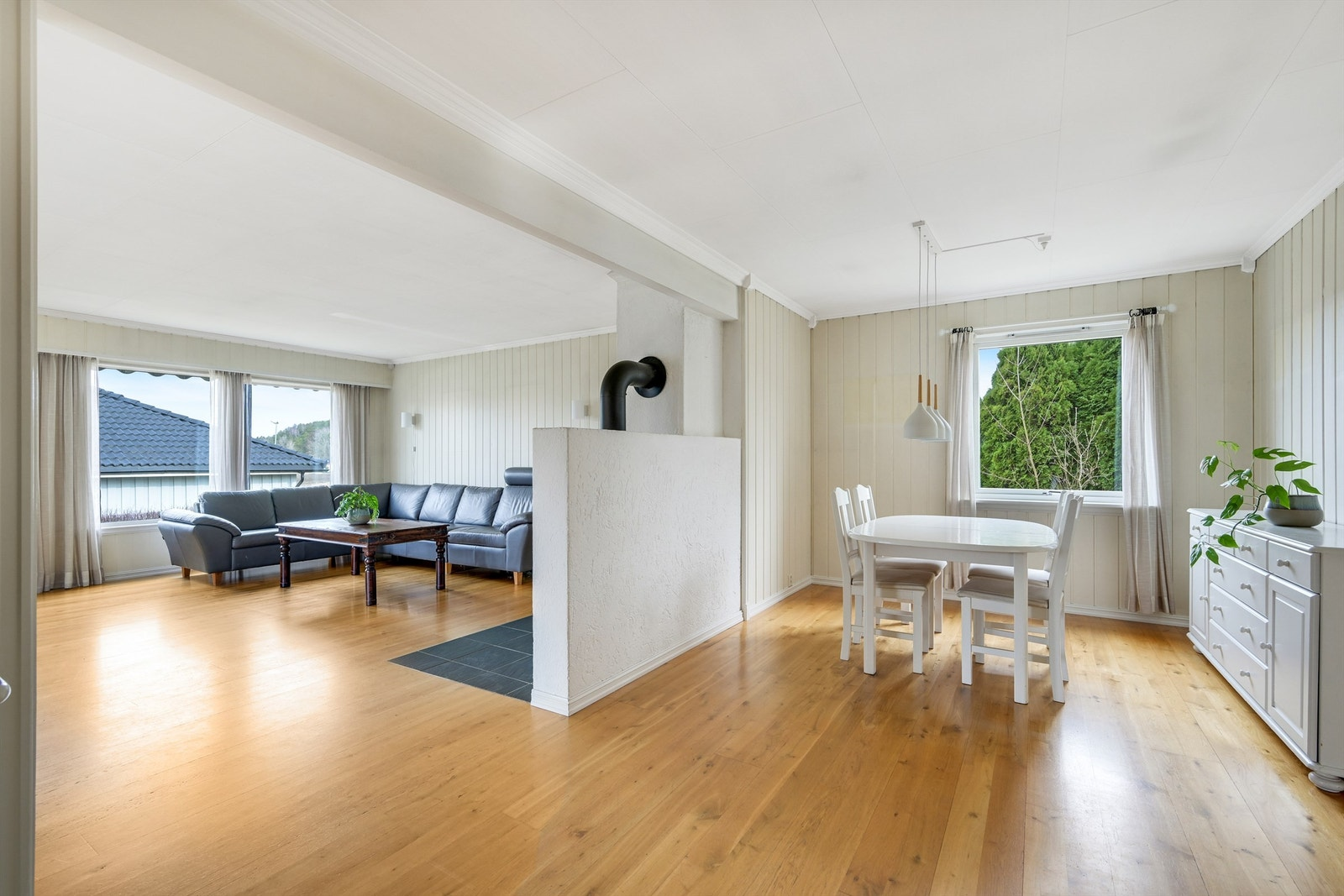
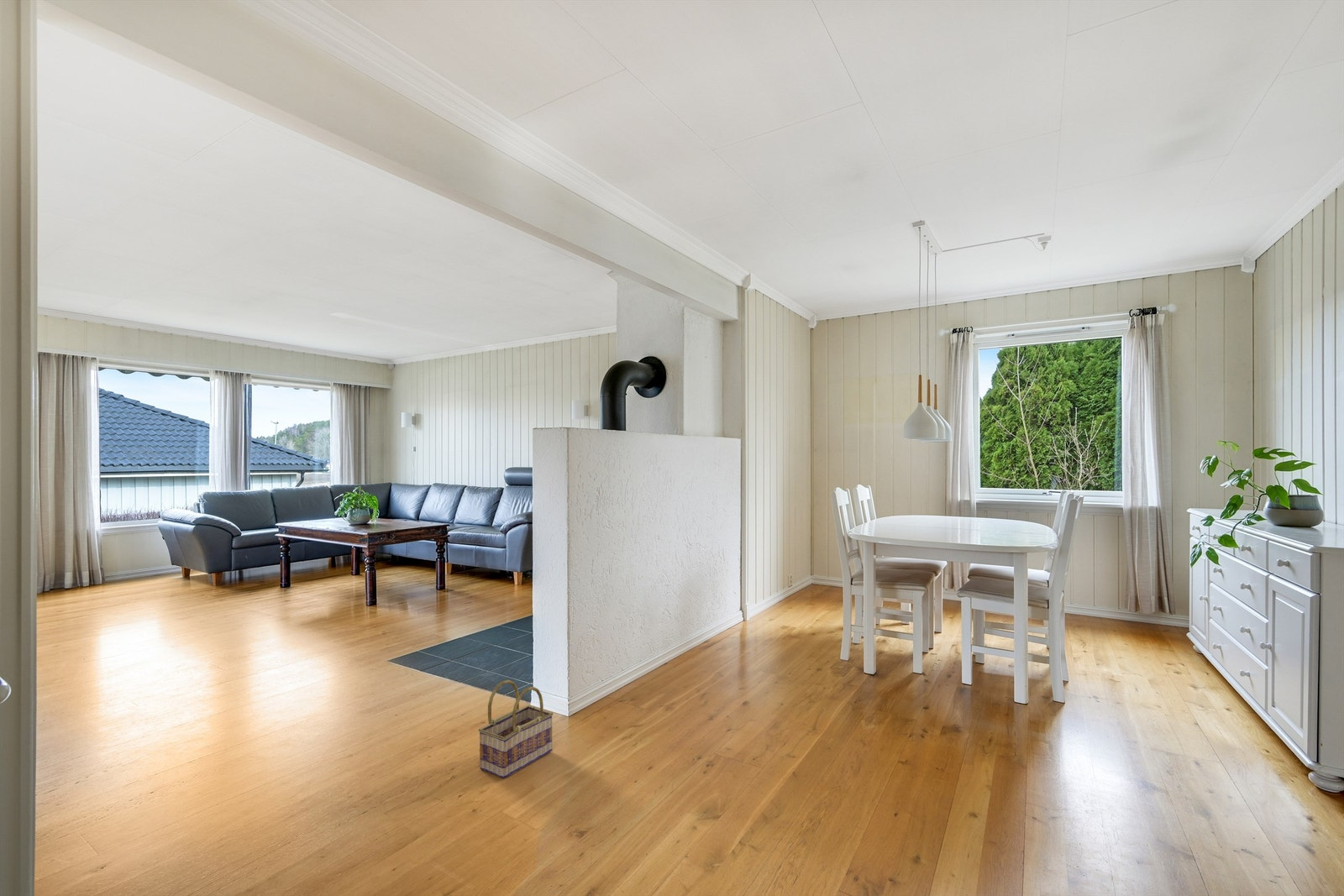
+ basket [478,679,554,779]
